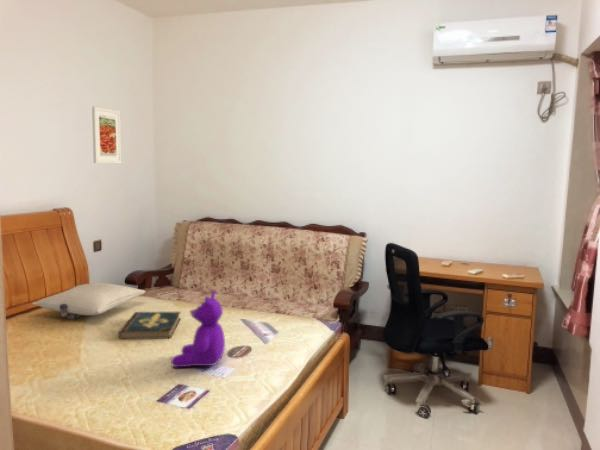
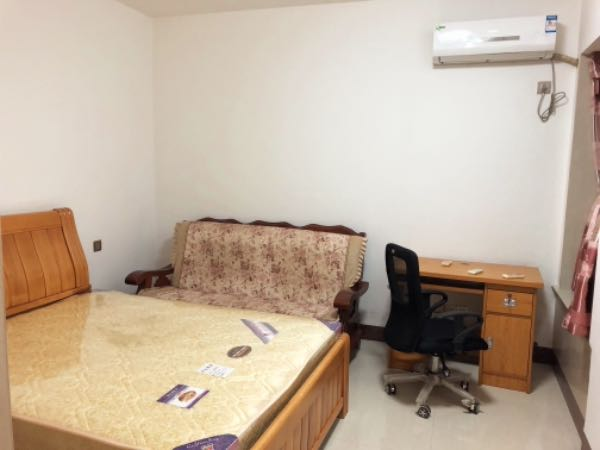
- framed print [91,106,122,165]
- teddy bear [170,289,226,368]
- pillow [31,282,147,320]
- book [117,311,182,340]
